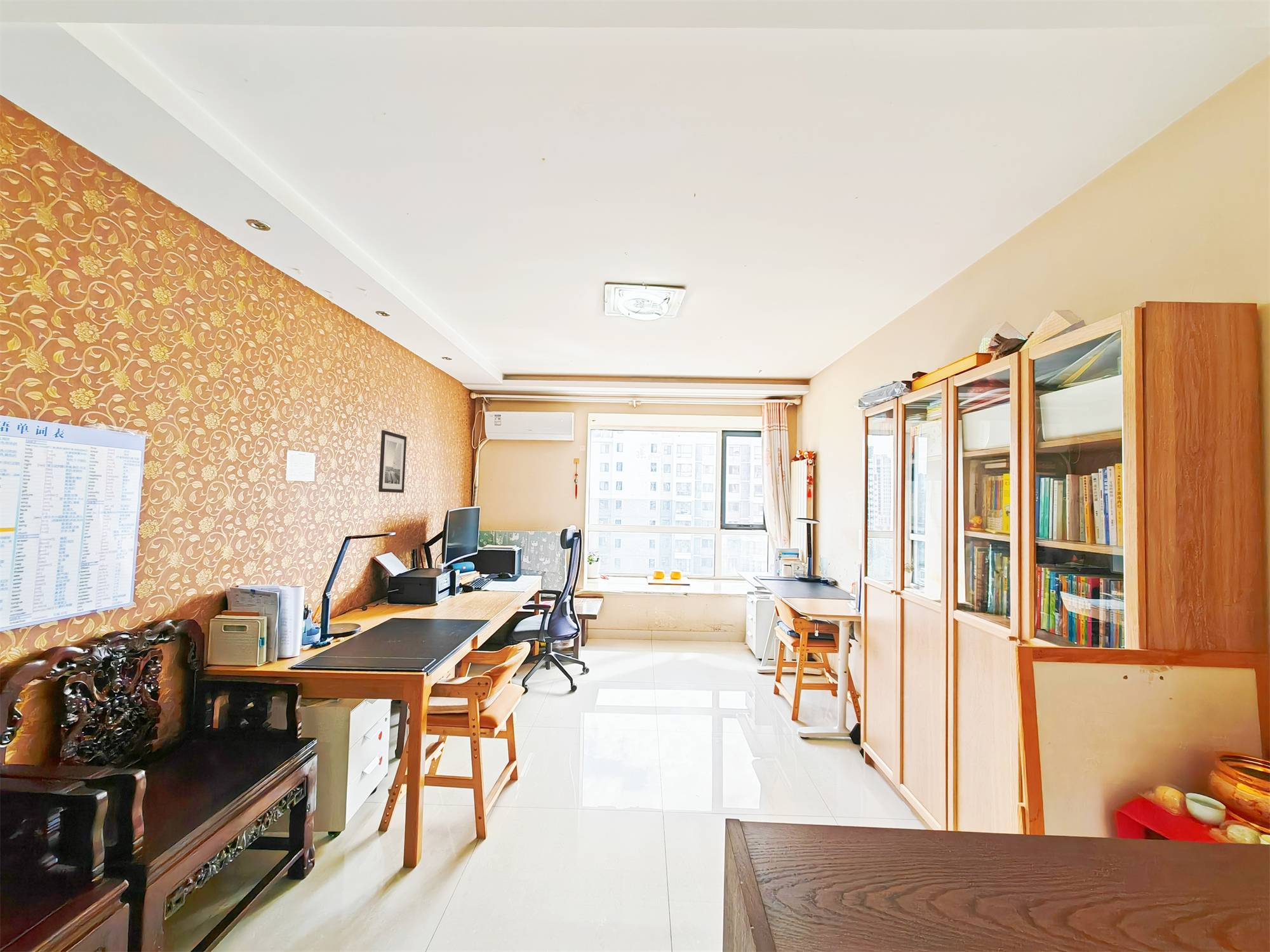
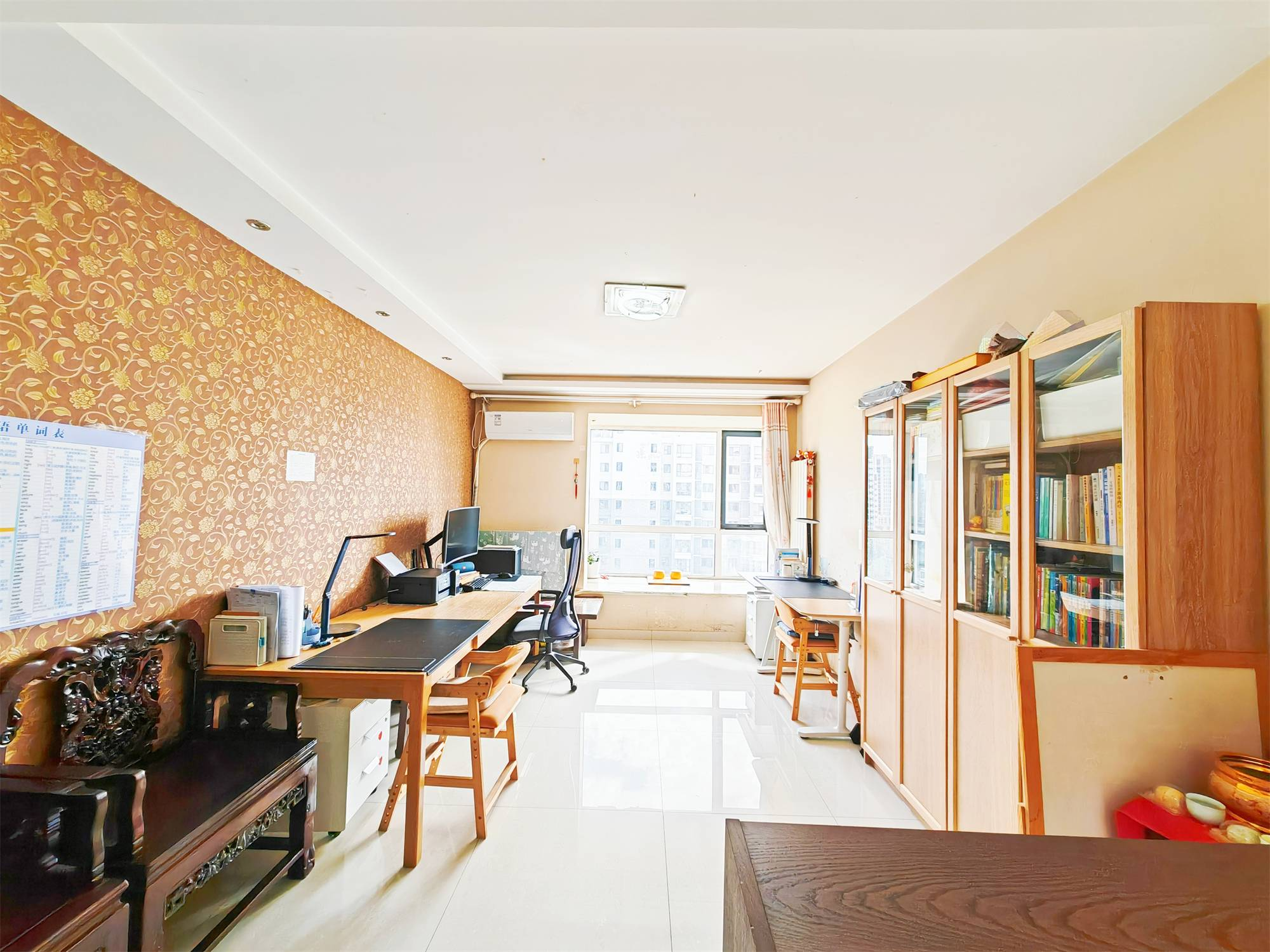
- wall art [378,430,407,494]
